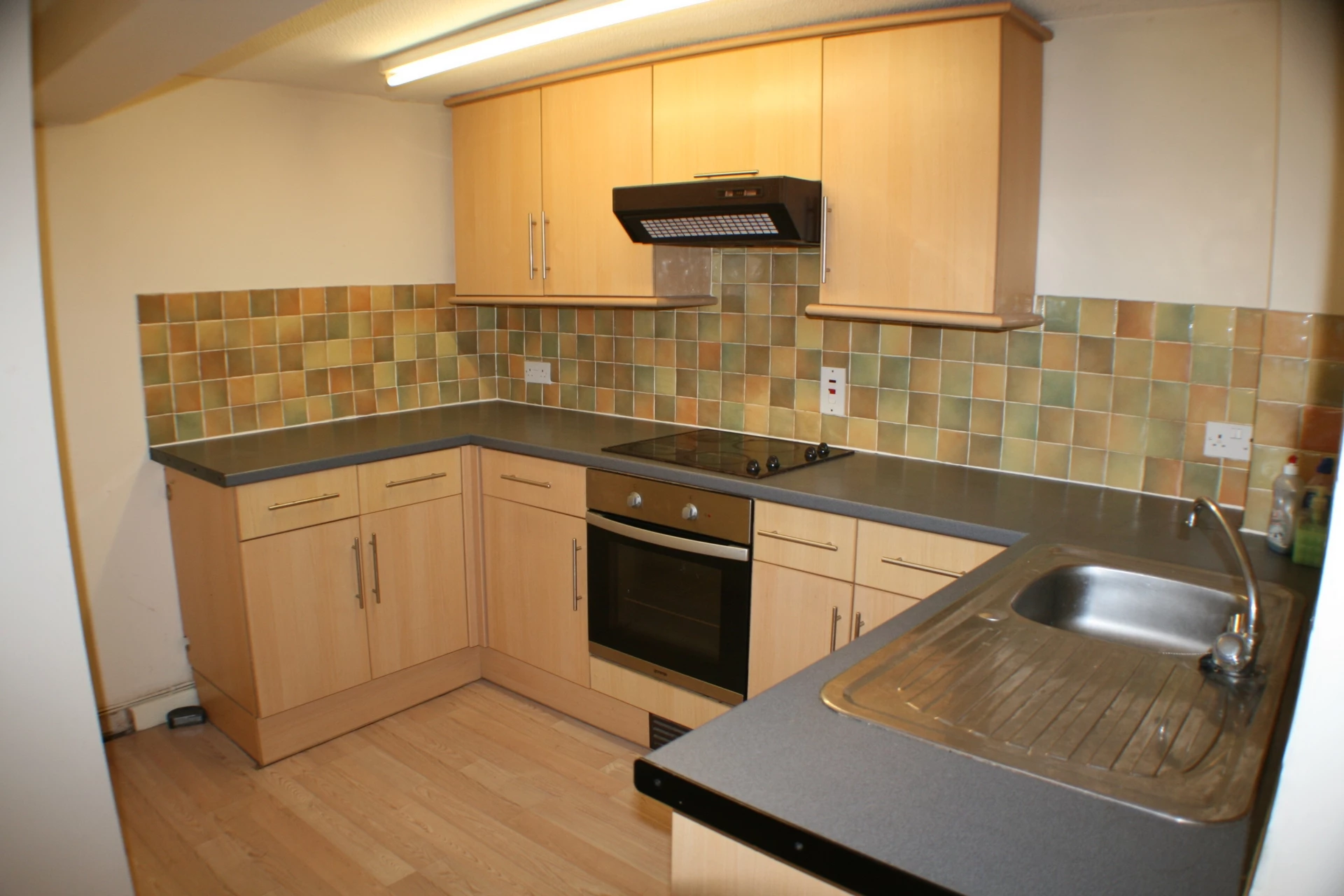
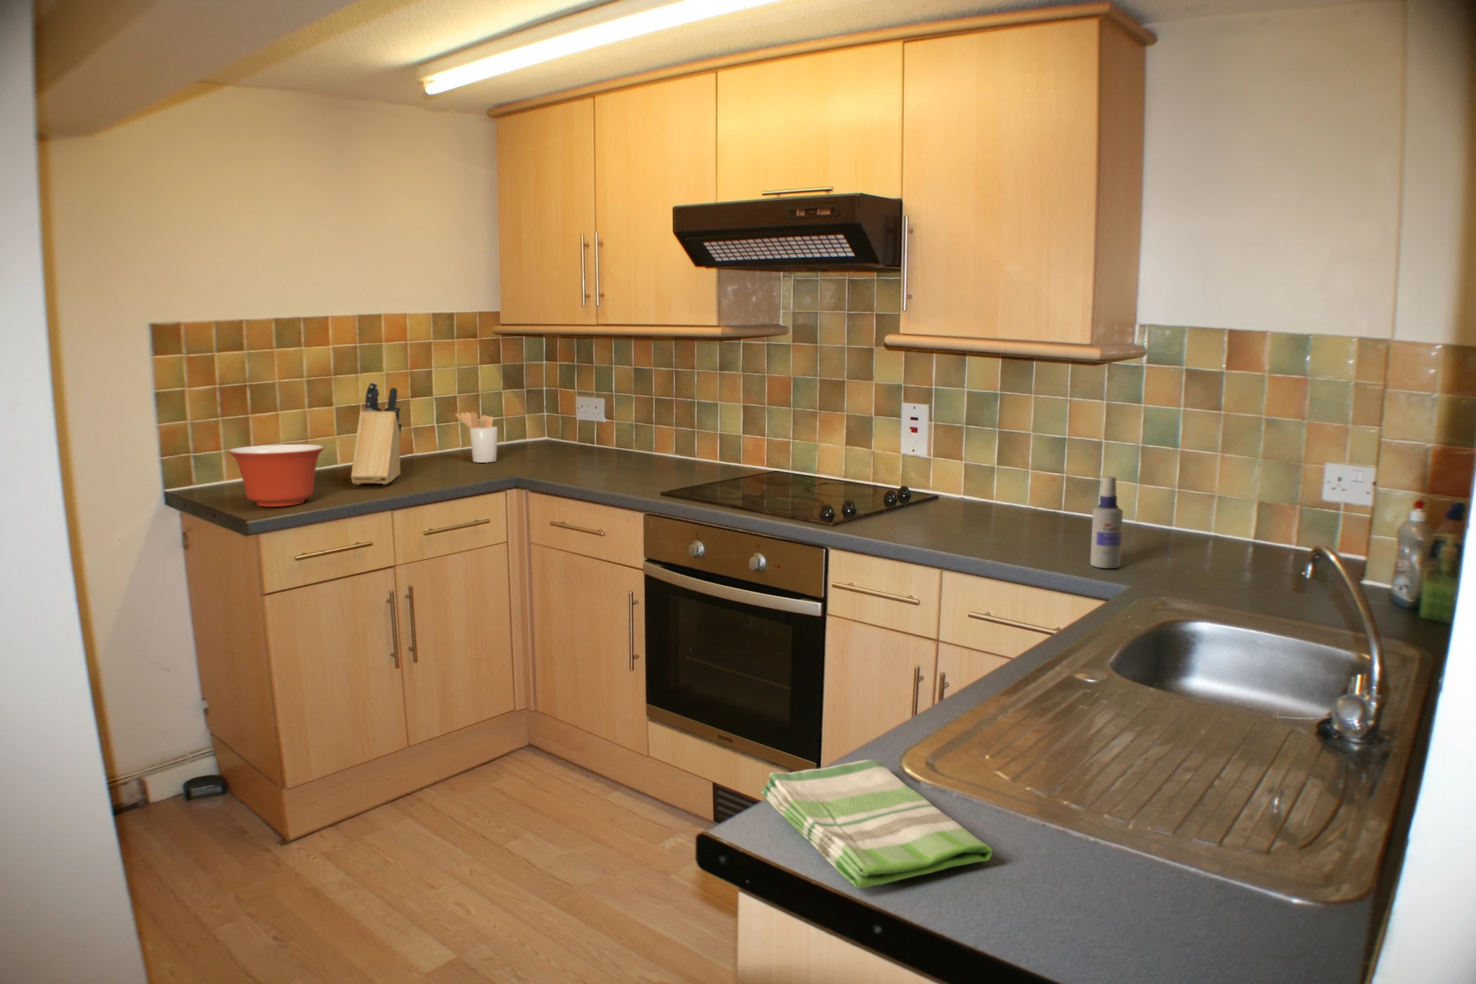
+ spray bottle [1089,476,1123,569]
+ knife block [349,381,403,485]
+ utensil holder [455,411,499,463]
+ mixing bowl [227,444,325,507]
+ dish towel [760,759,993,890]
